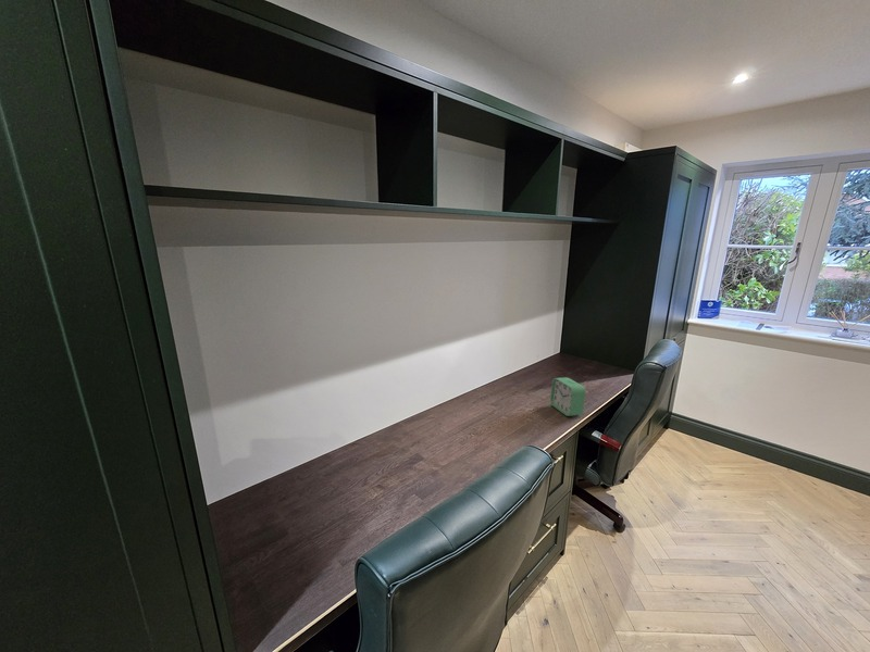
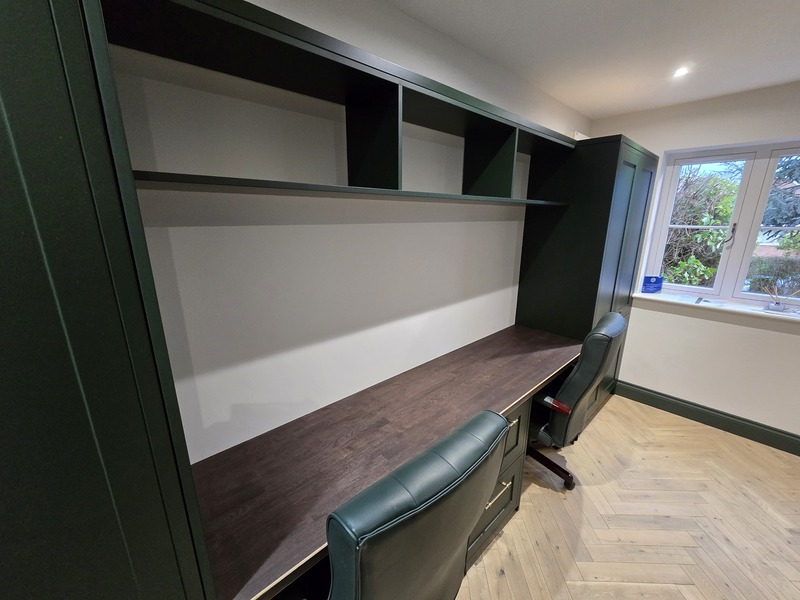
- alarm clock [549,377,587,417]
